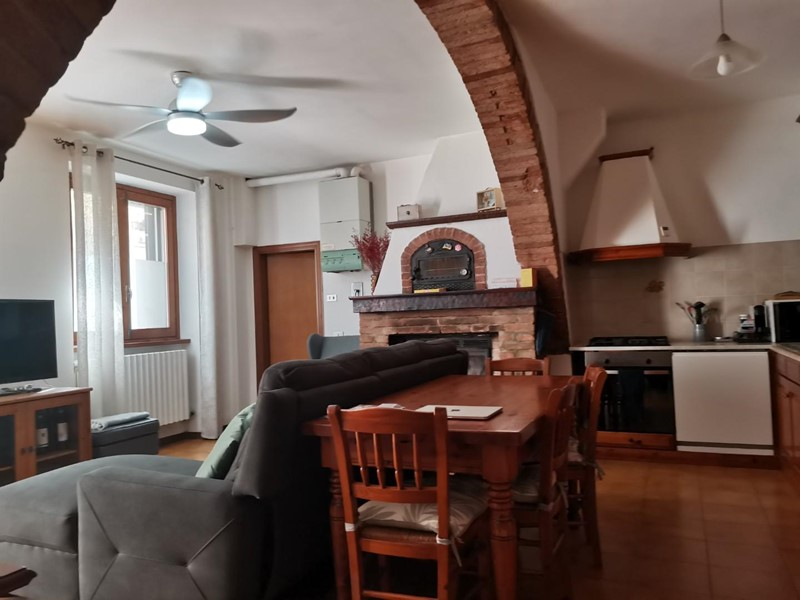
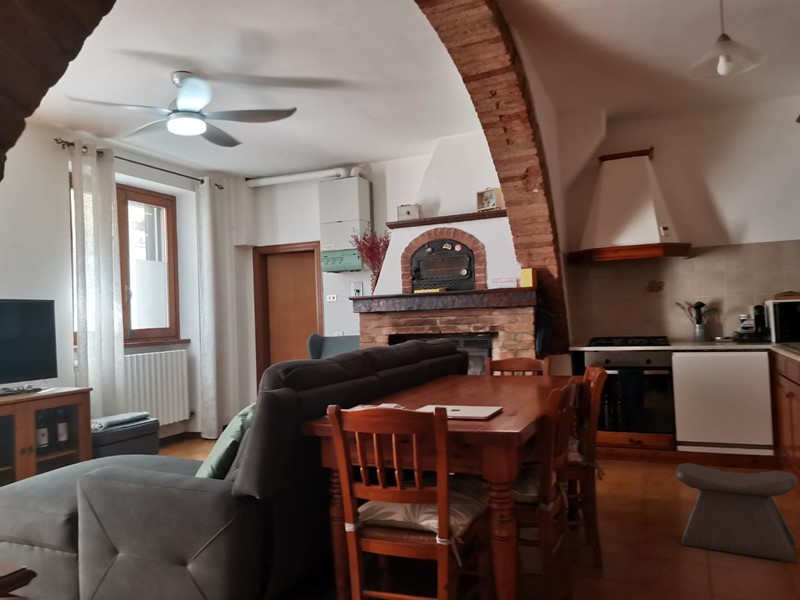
+ stool [674,462,799,564]
